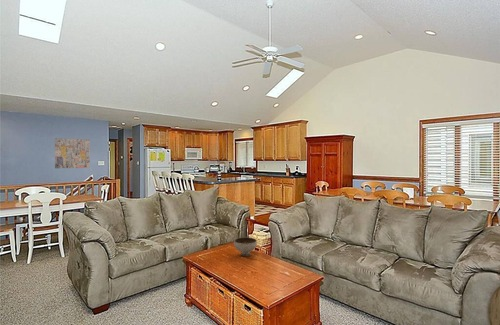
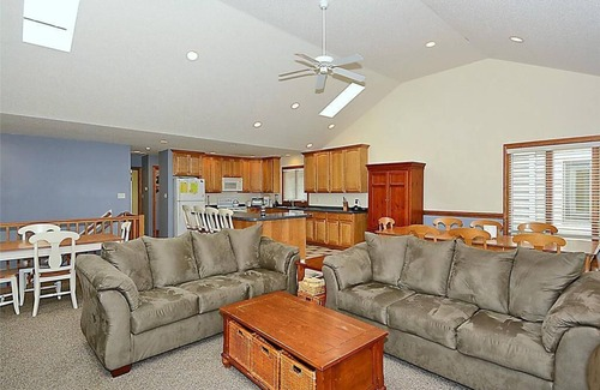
- wall art [54,137,91,169]
- bowl [233,236,258,257]
